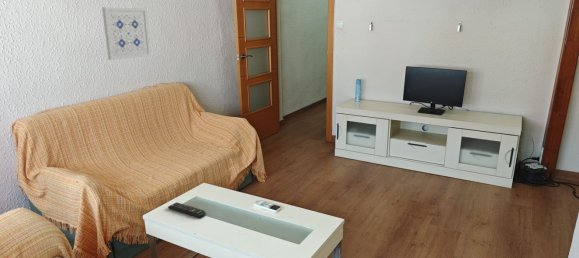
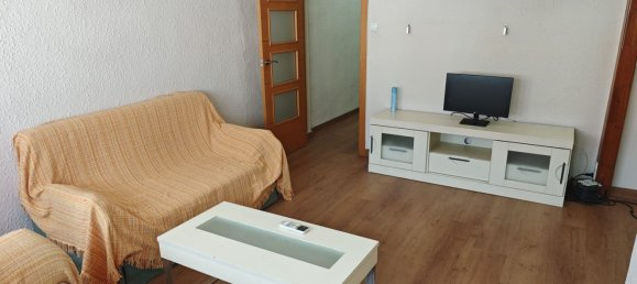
- remote control [167,201,207,219]
- wall art [101,6,152,61]
